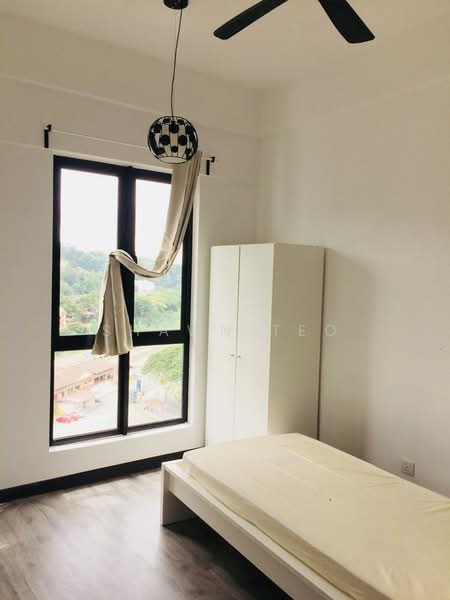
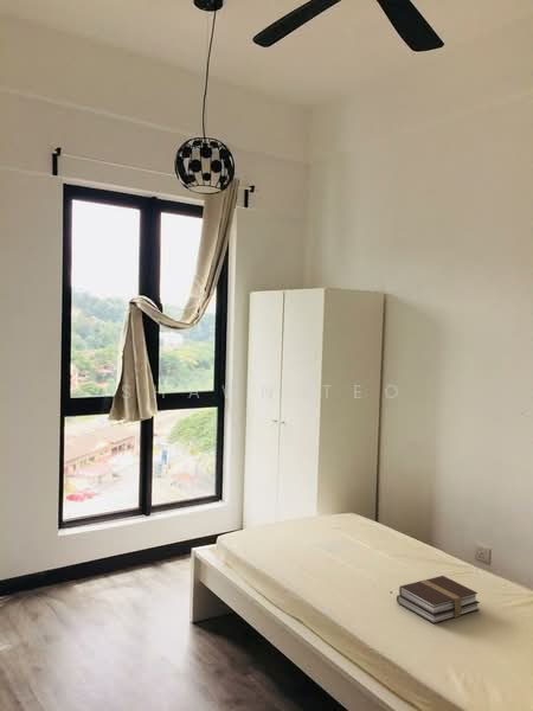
+ book [396,575,481,624]
